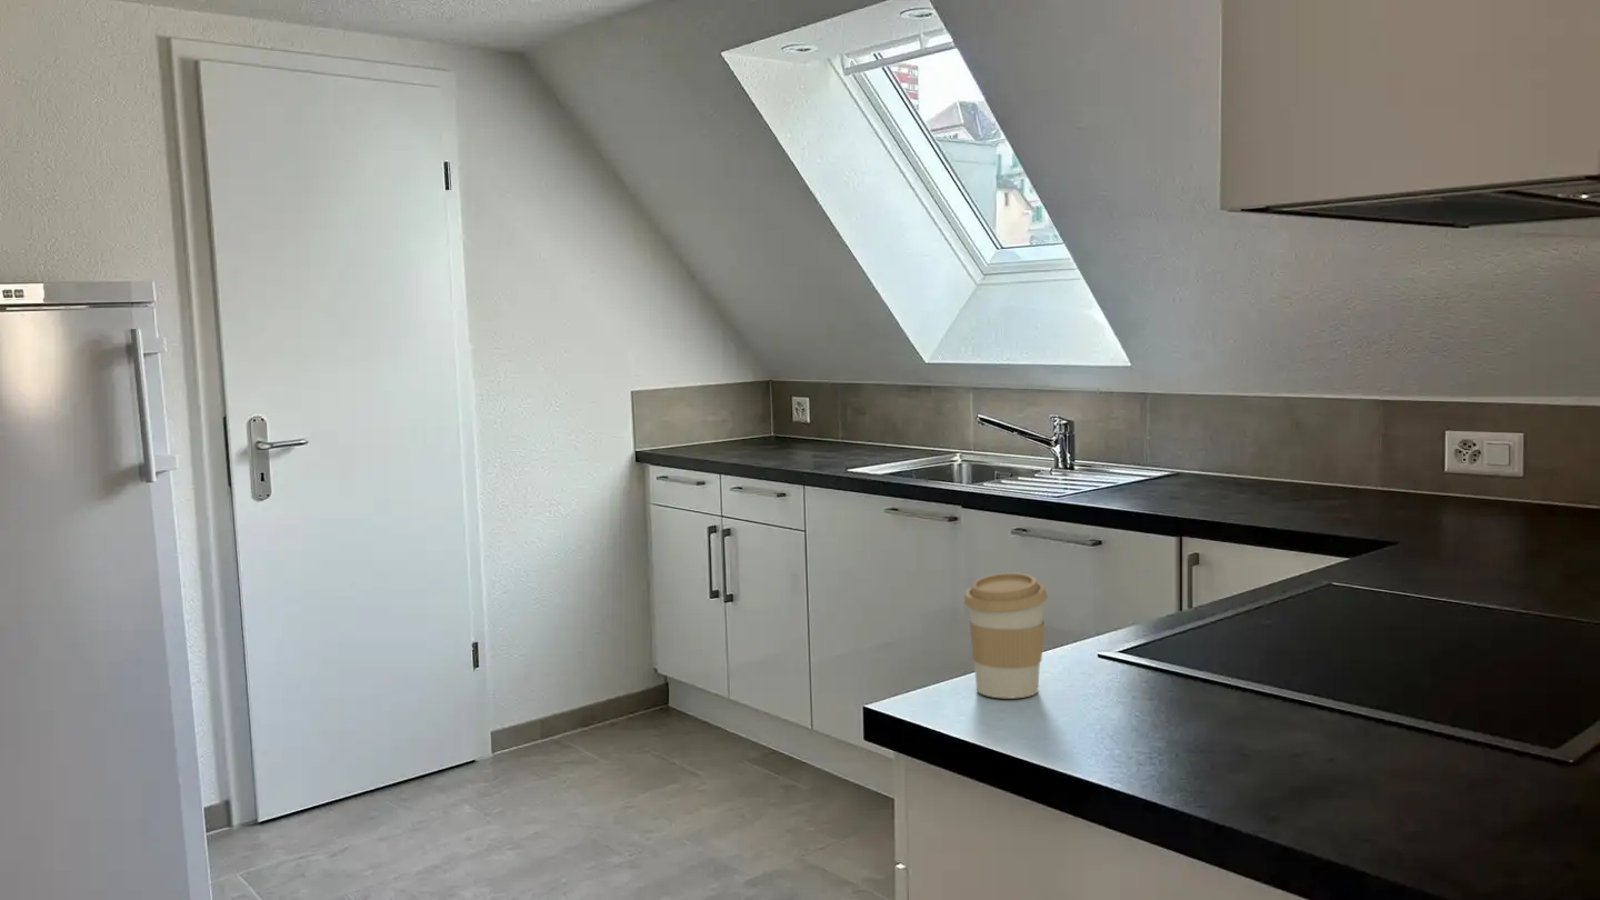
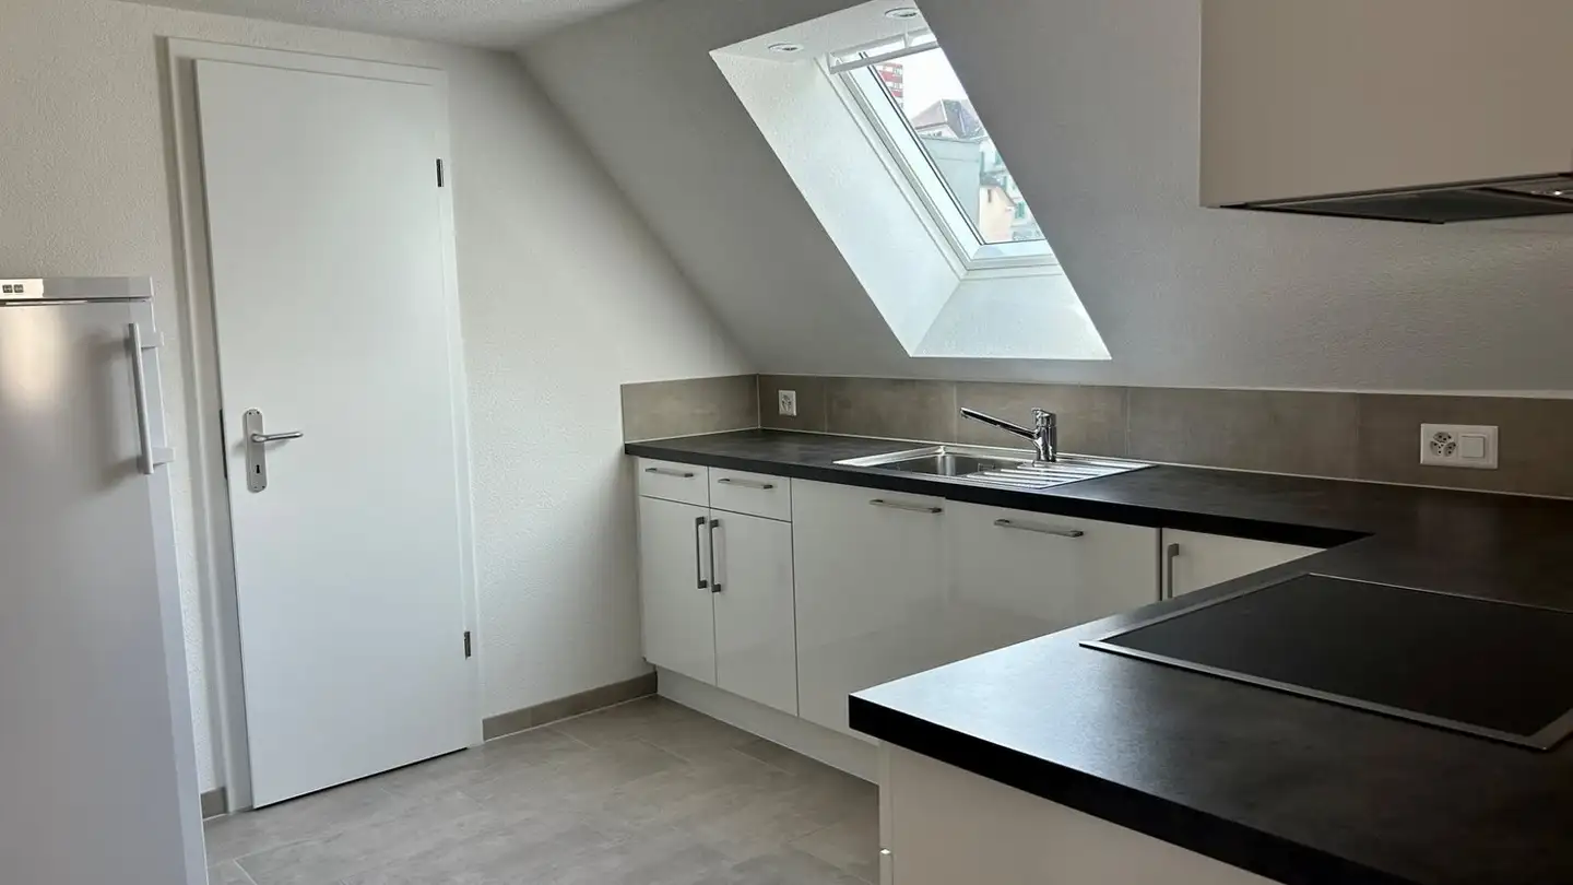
- coffee cup [963,572,1048,700]
